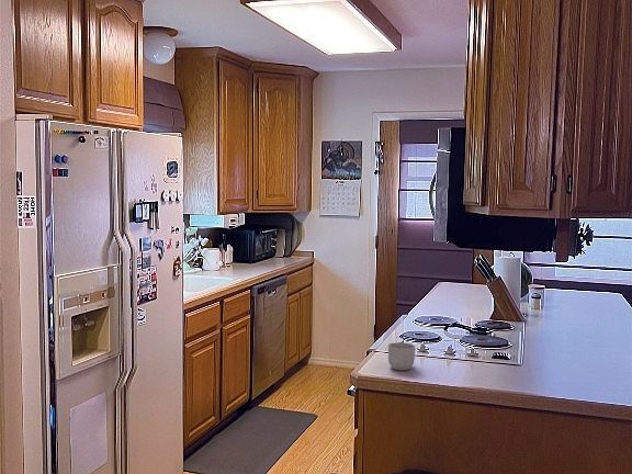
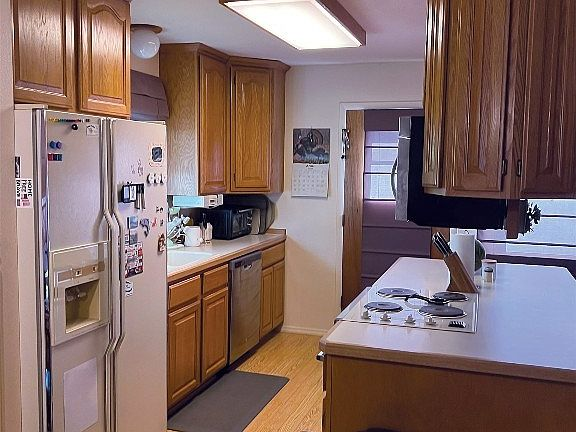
- mug [387,341,416,371]
